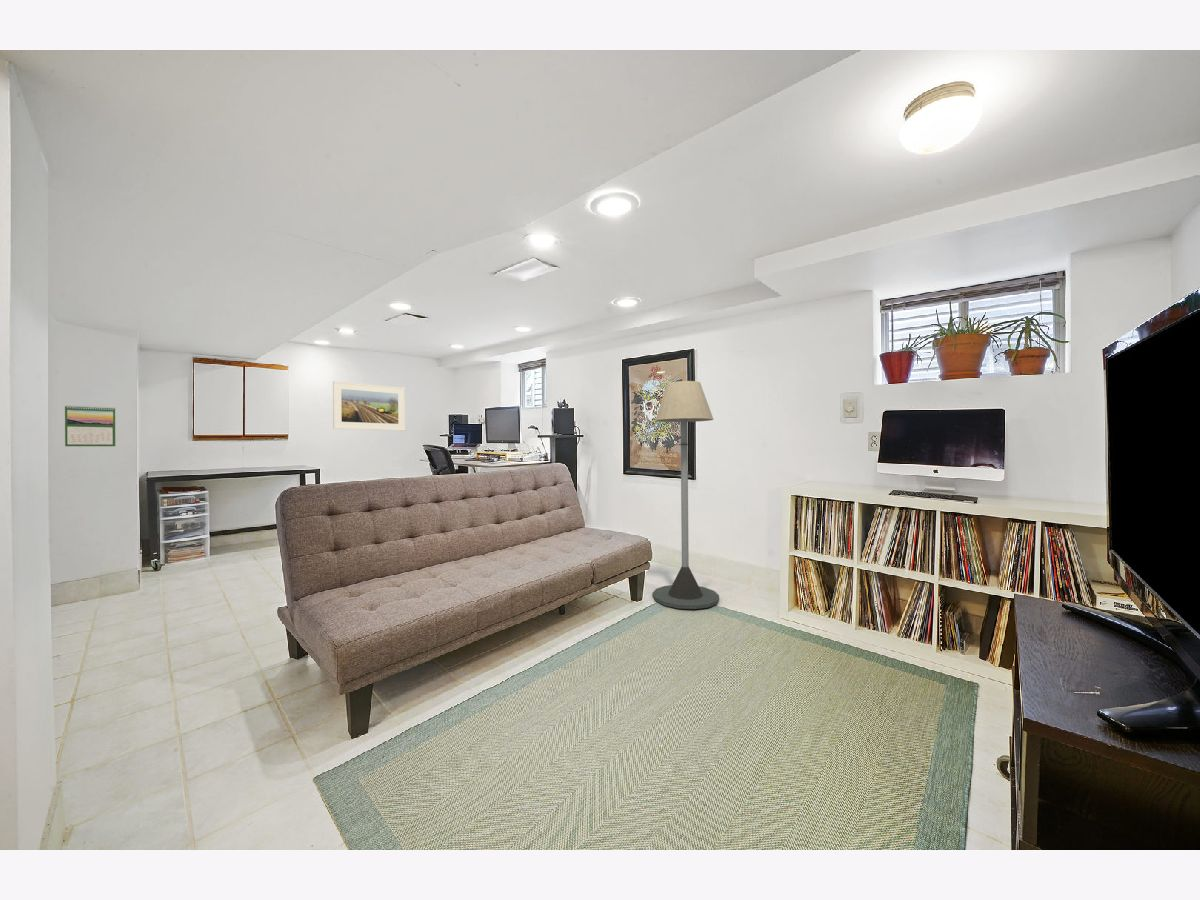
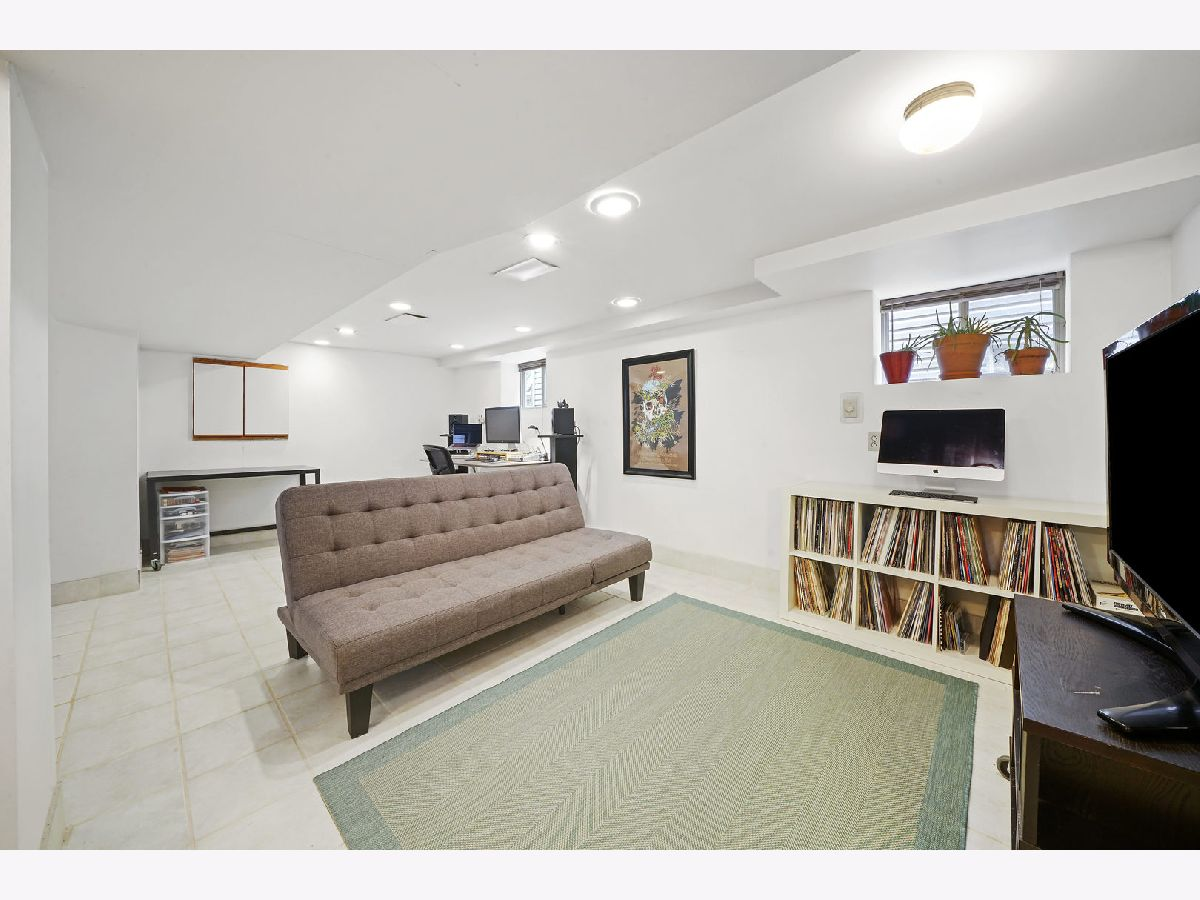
- floor lamp [652,380,720,610]
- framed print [332,380,406,432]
- calendar [64,404,116,447]
